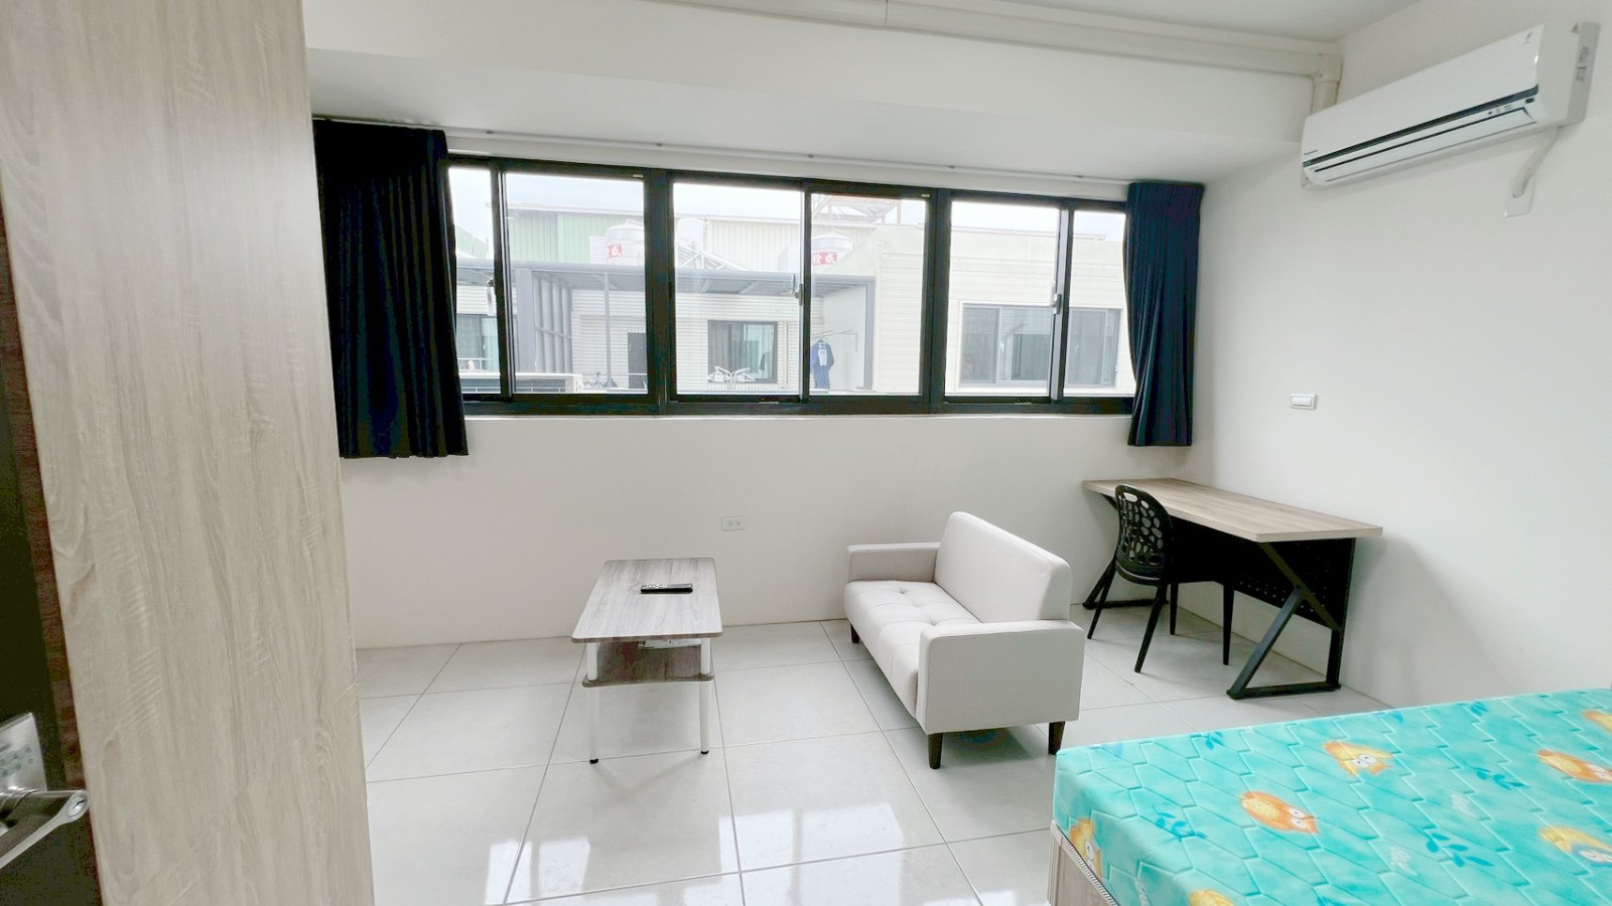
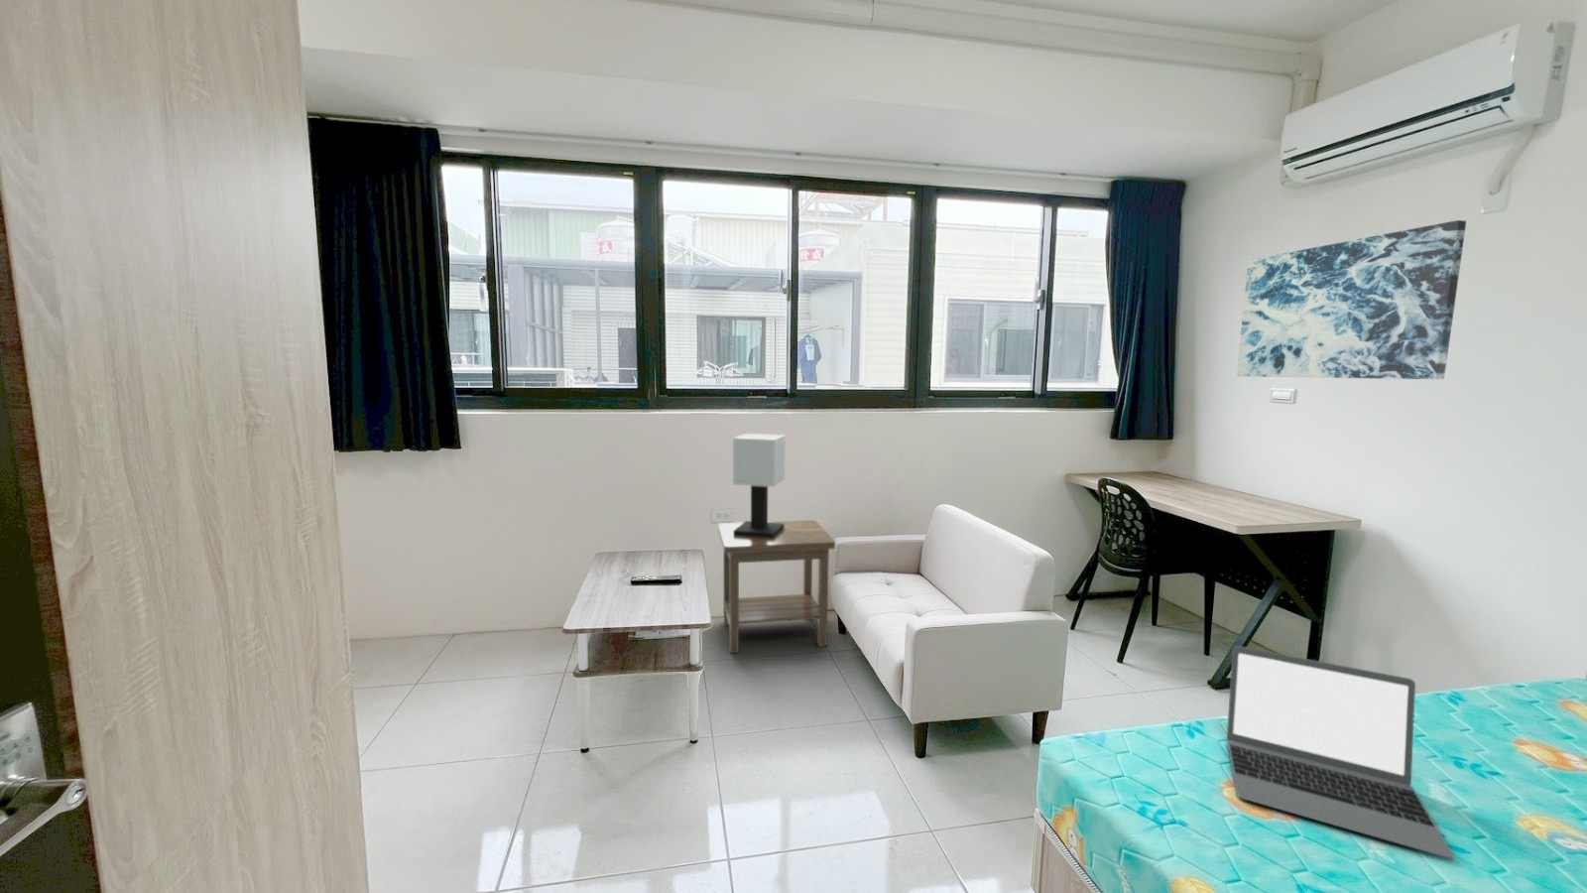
+ table lamp [732,433,787,538]
+ laptop [1226,644,1455,859]
+ side table [717,519,836,654]
+ wall art [1236,219,1467,381]
